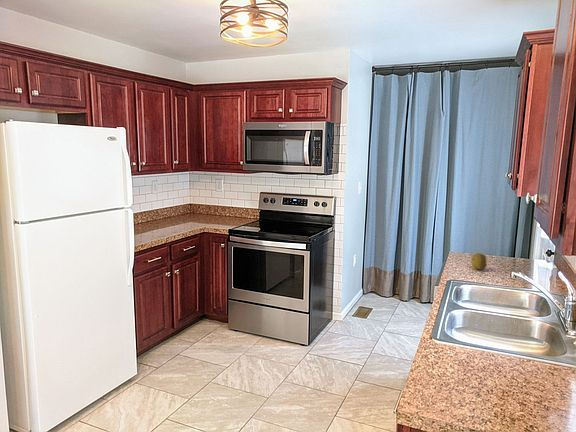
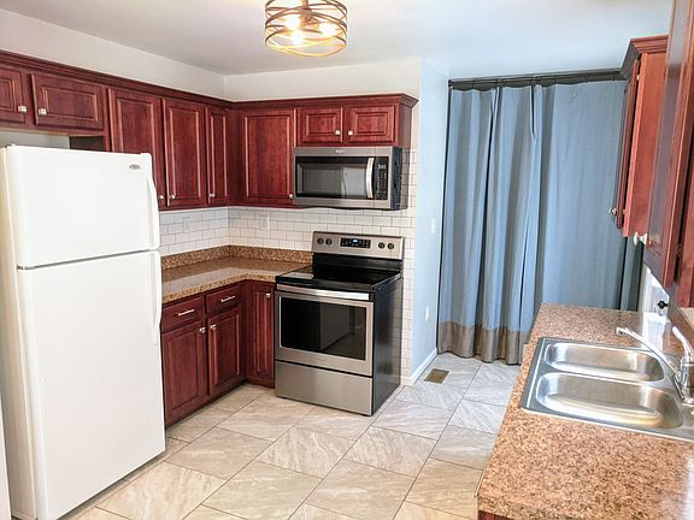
- fruit [470,252,488,270]
